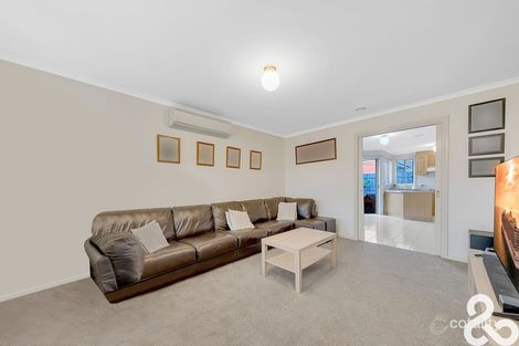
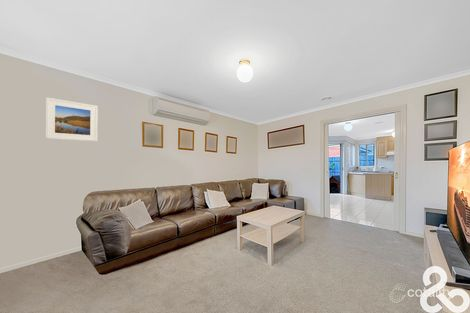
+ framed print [45,96,99,142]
